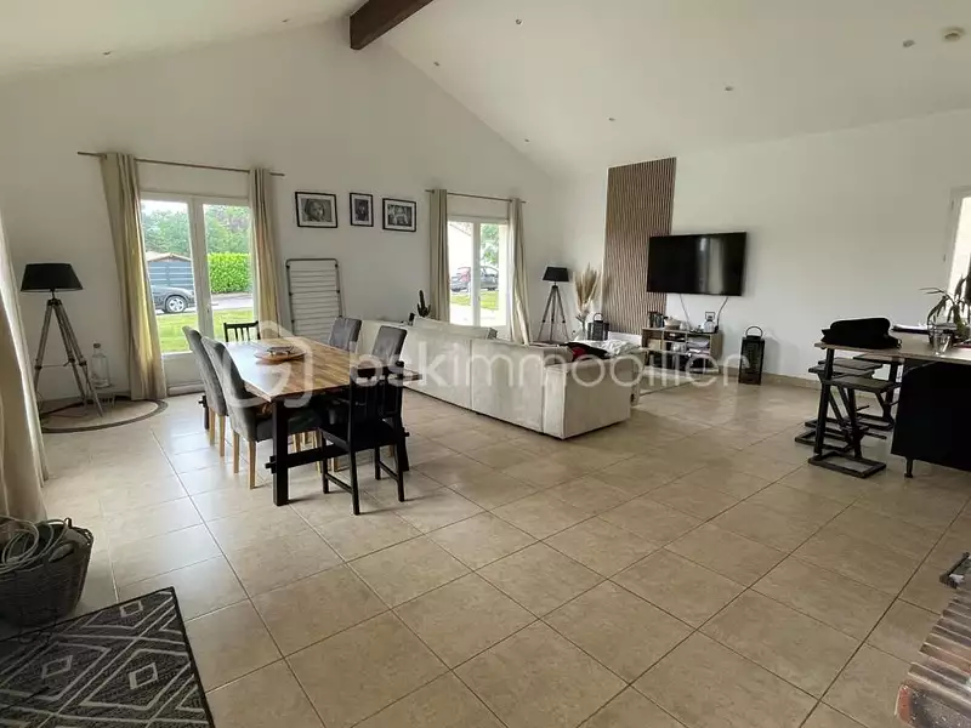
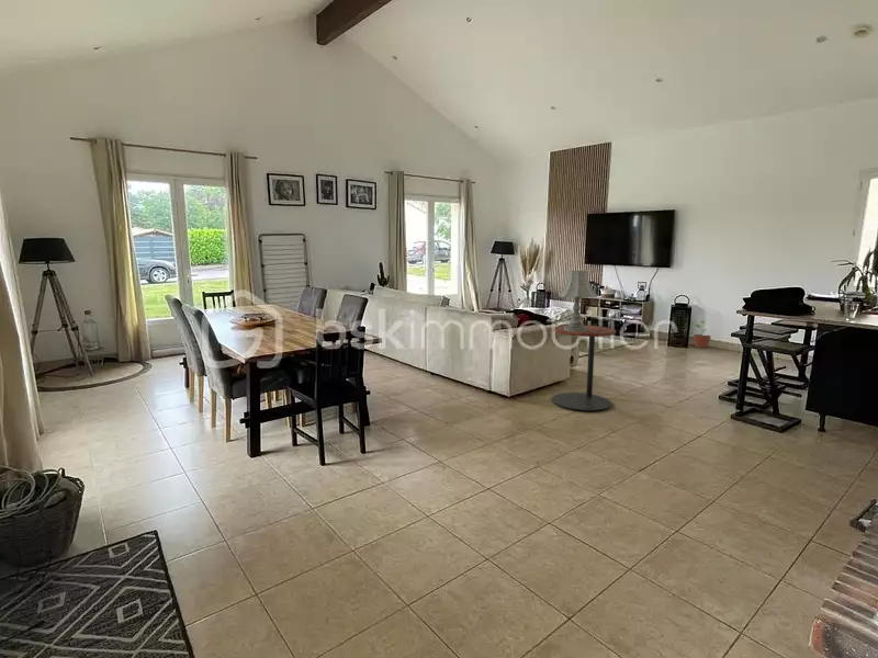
+ side table [551,324,617,412]
+ table lamp [558,270,598,331]
+ potted plant [693,320,712,349]
